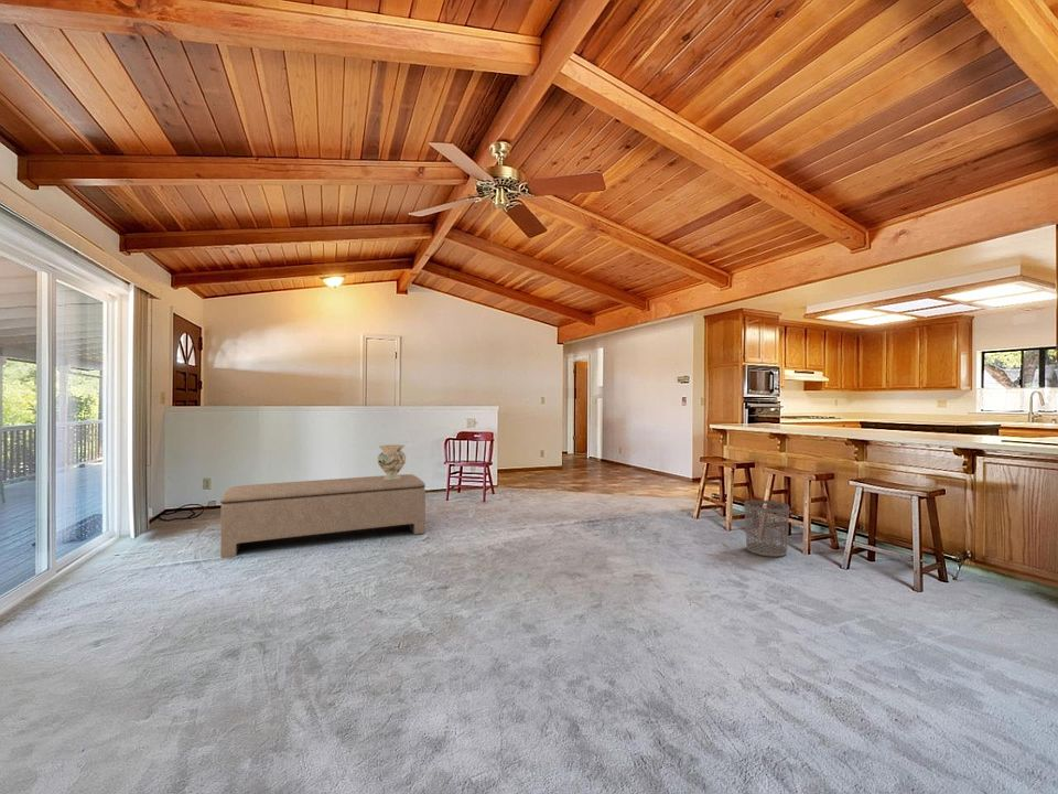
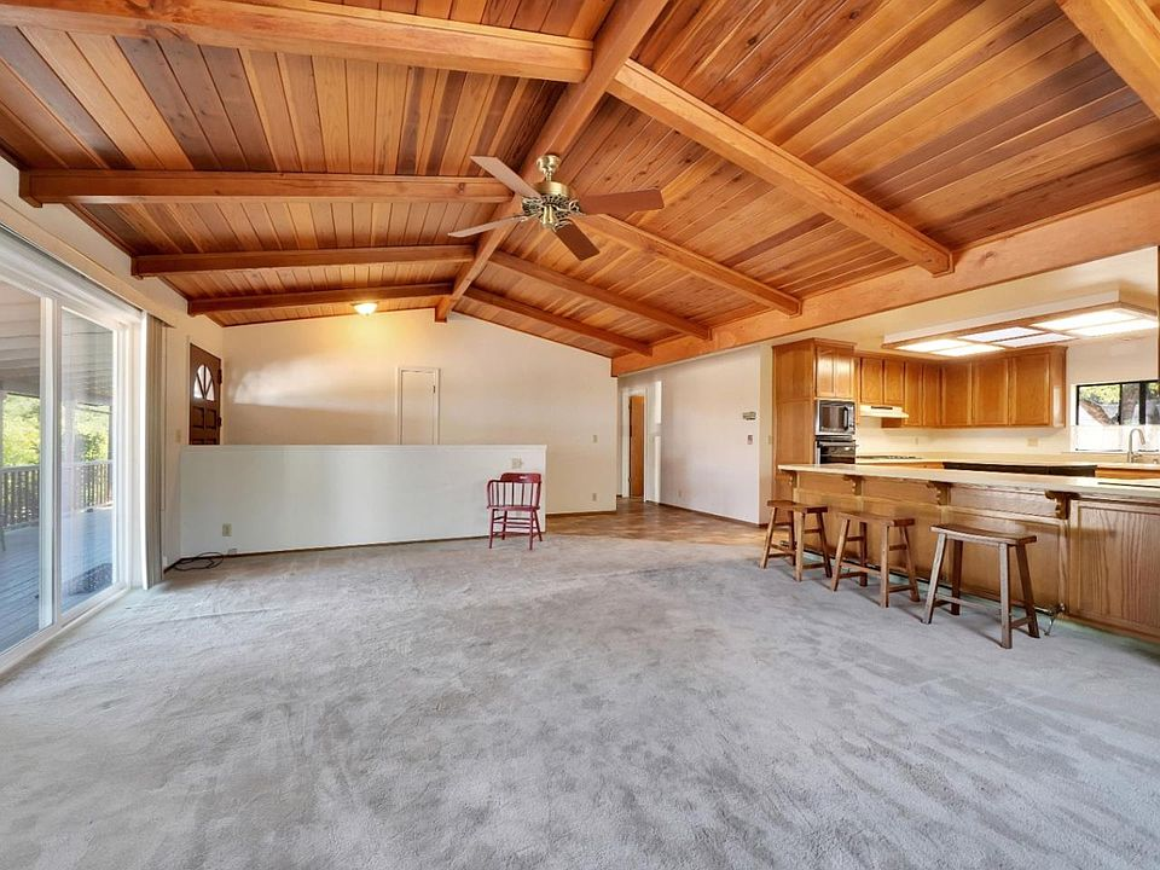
- bench [219,473,427,559]
- waste bin [743,500,790,558]
- decorative vase [377,444,407,481]
